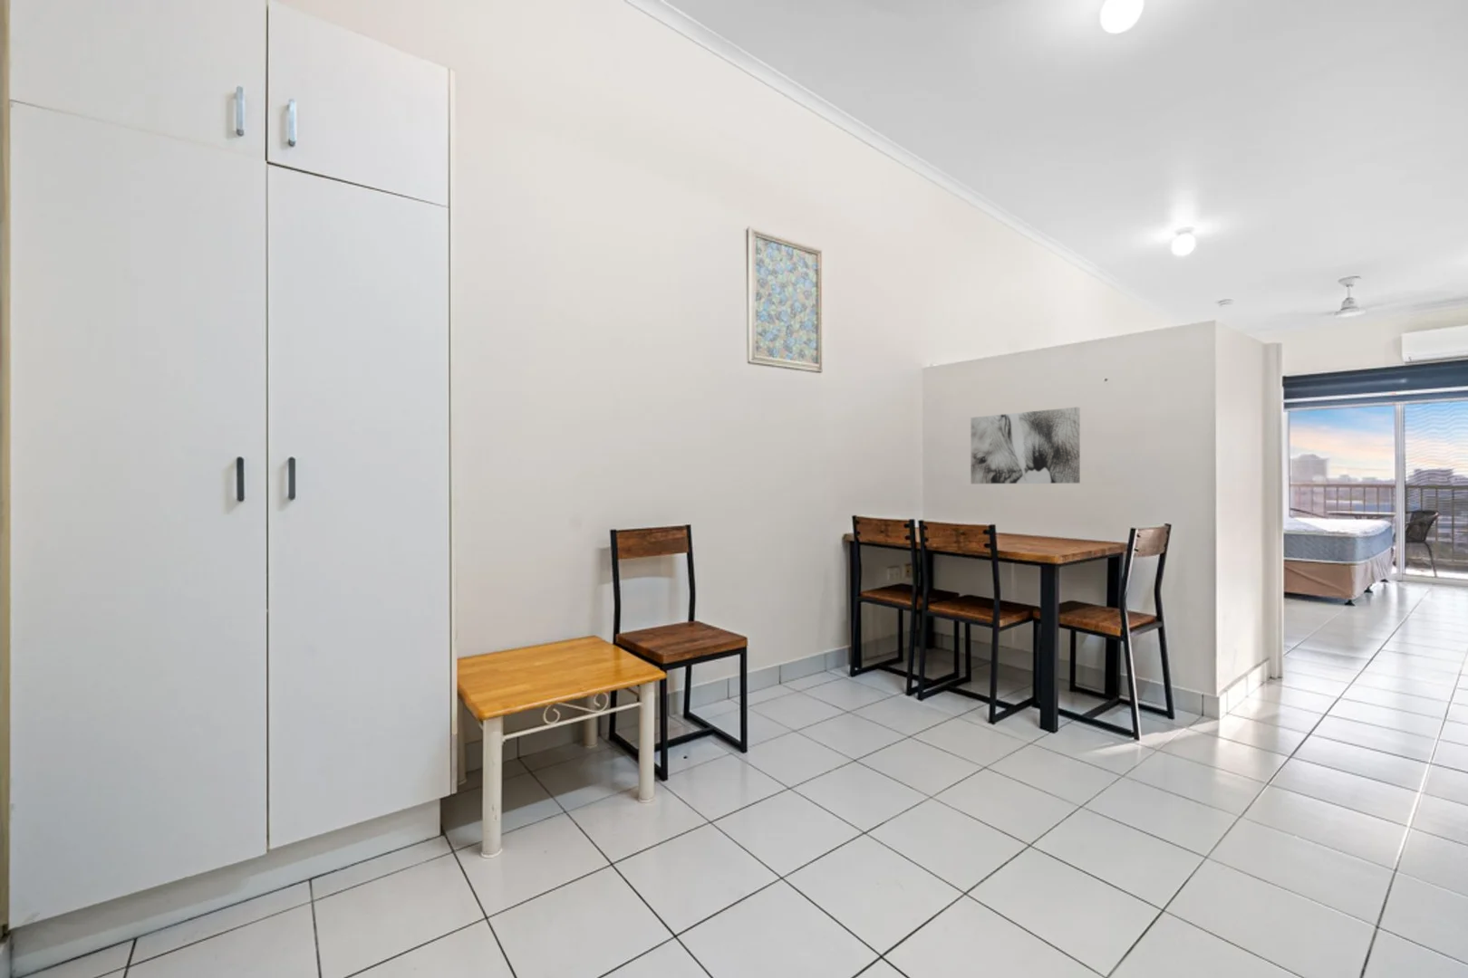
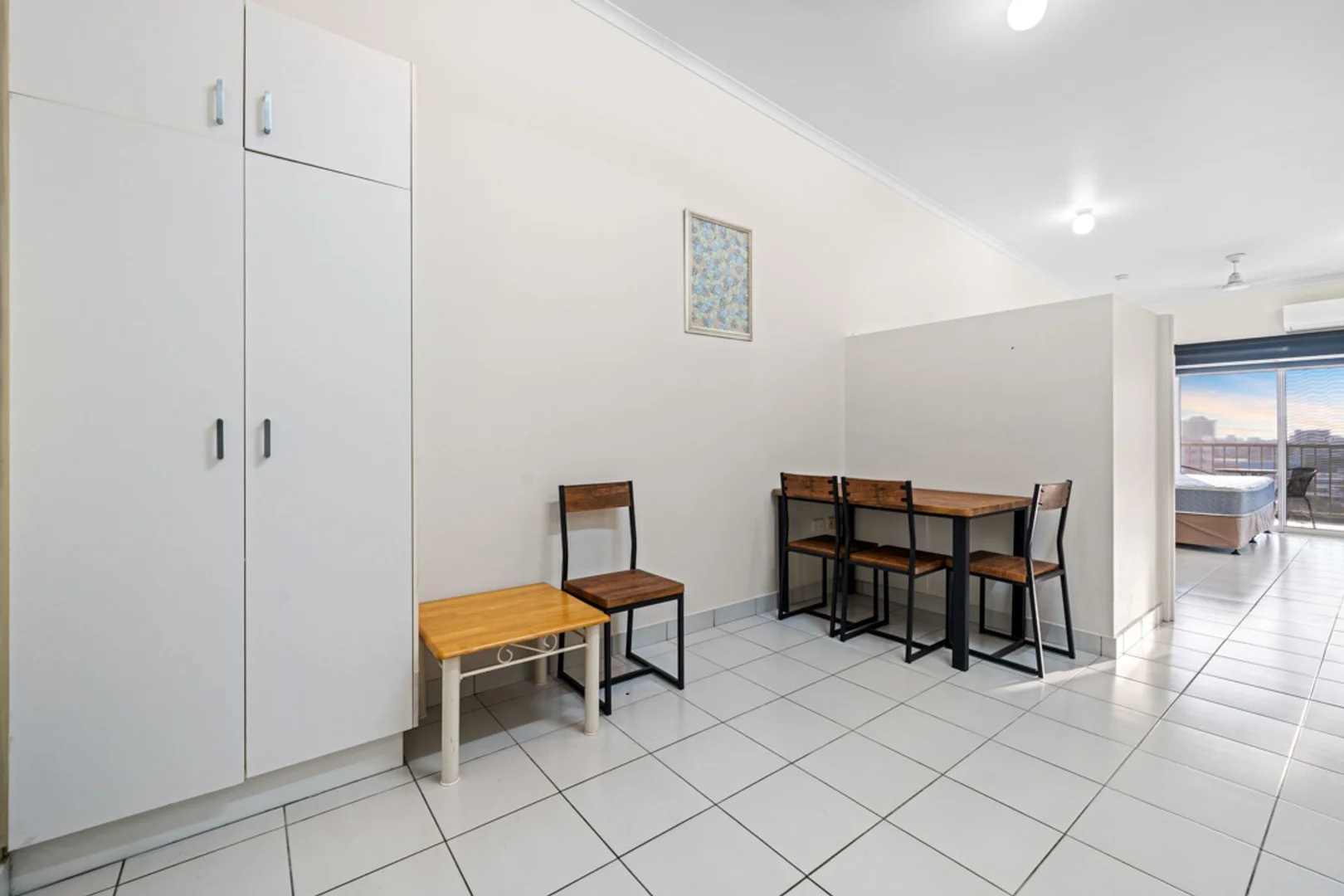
- wall art [970,407,1081,485]
